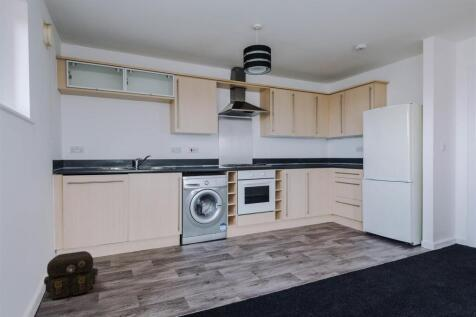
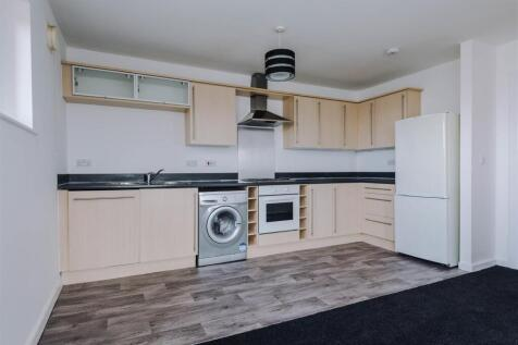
- backpack [43,250,99,300]
